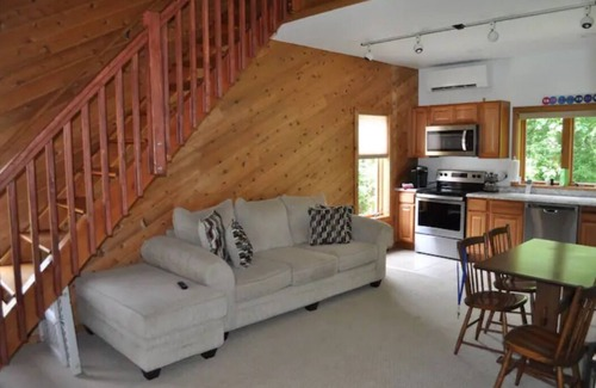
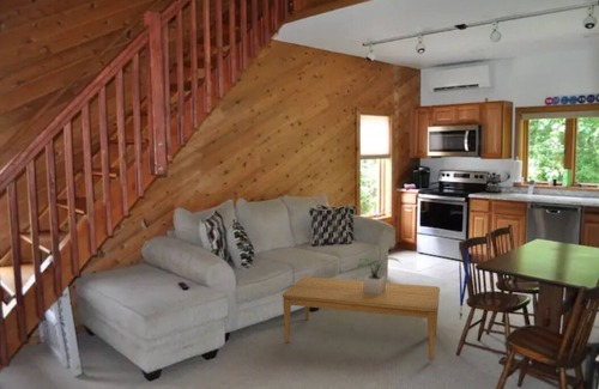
+ potted plant [356,256,403,296]
+ coffee table [282,275,441,361]
